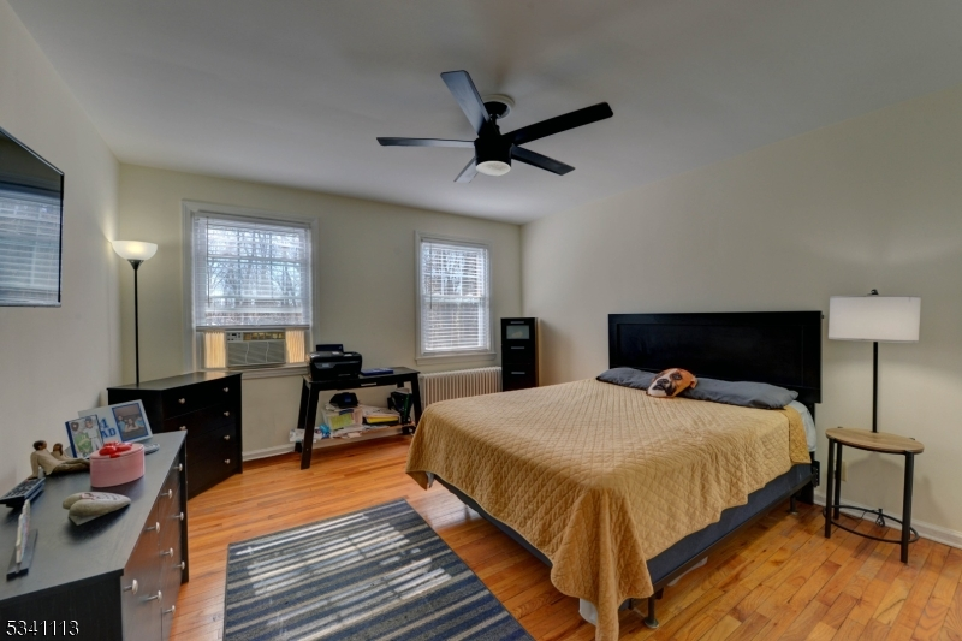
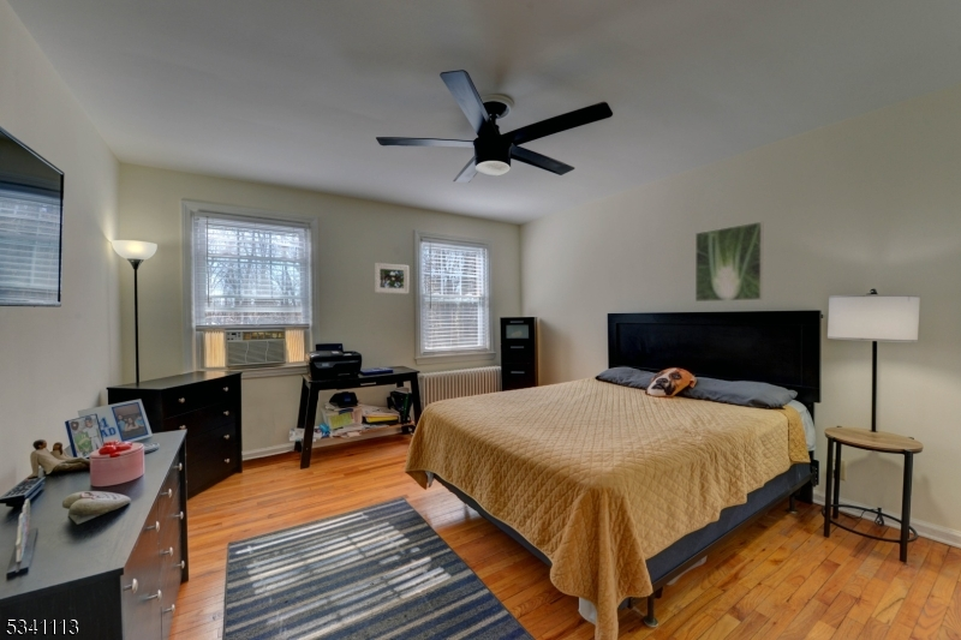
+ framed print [374,262,410,295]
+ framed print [694,221,764,303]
